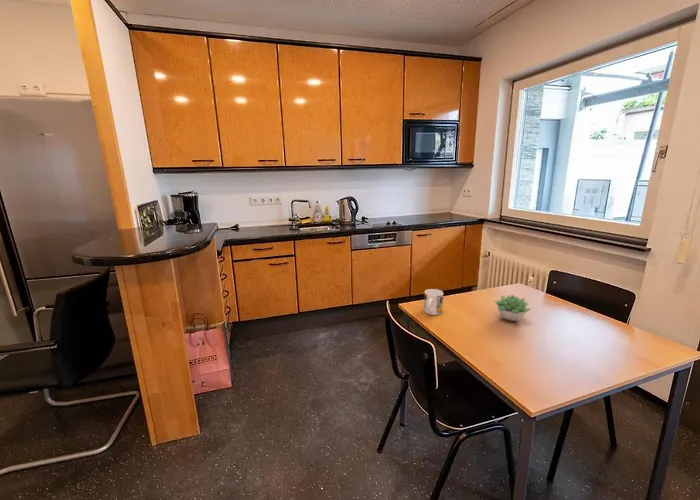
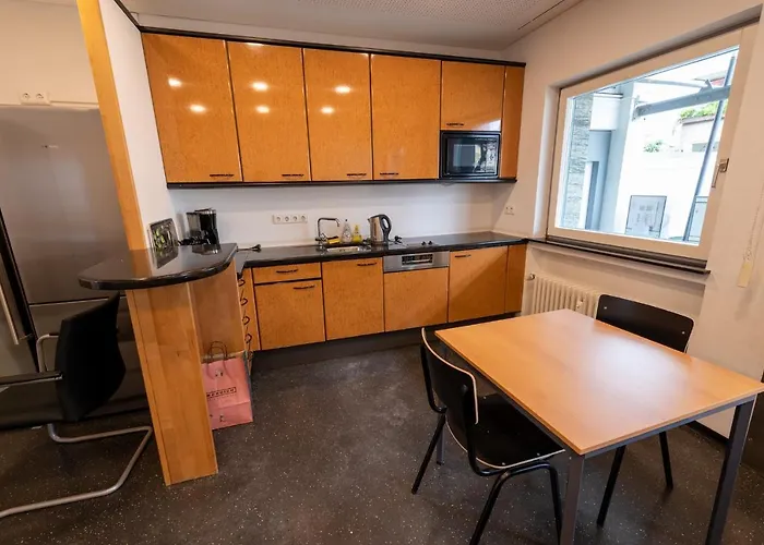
- succulent plant [494,293,533,322]
- mug [423,288,444,316]
